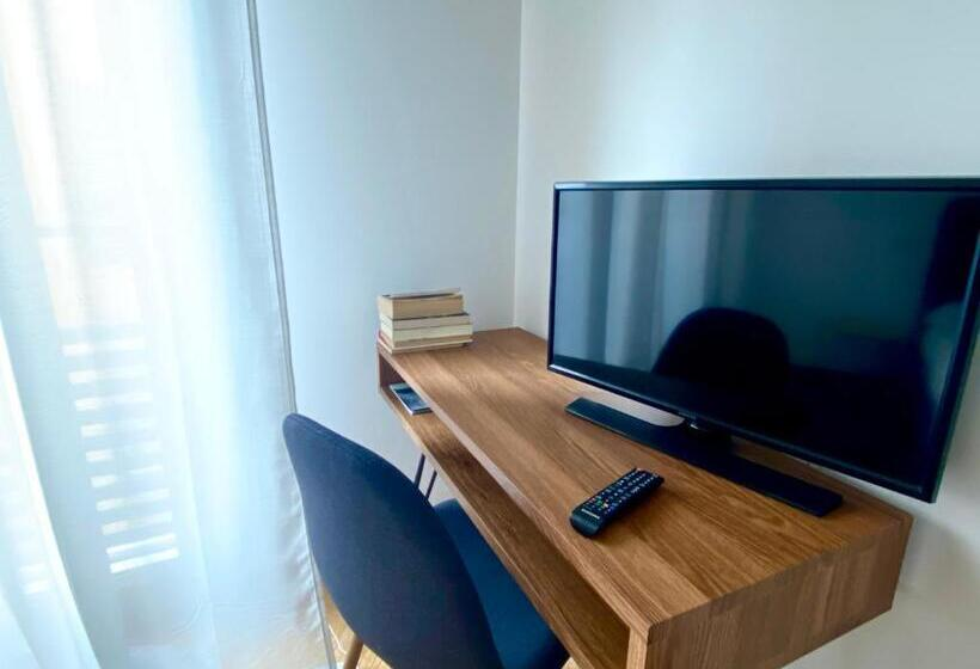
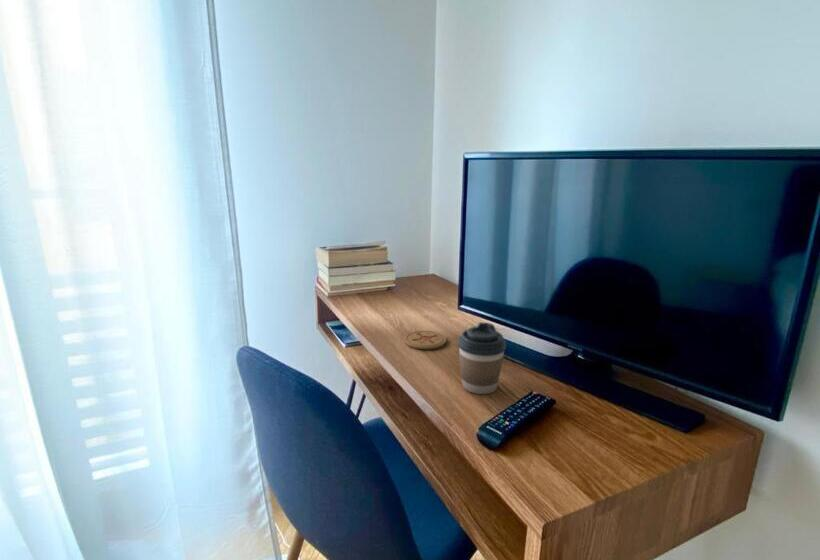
+ coffee cup [457,321,507,395]
+ coaster [404,330,447,350]
